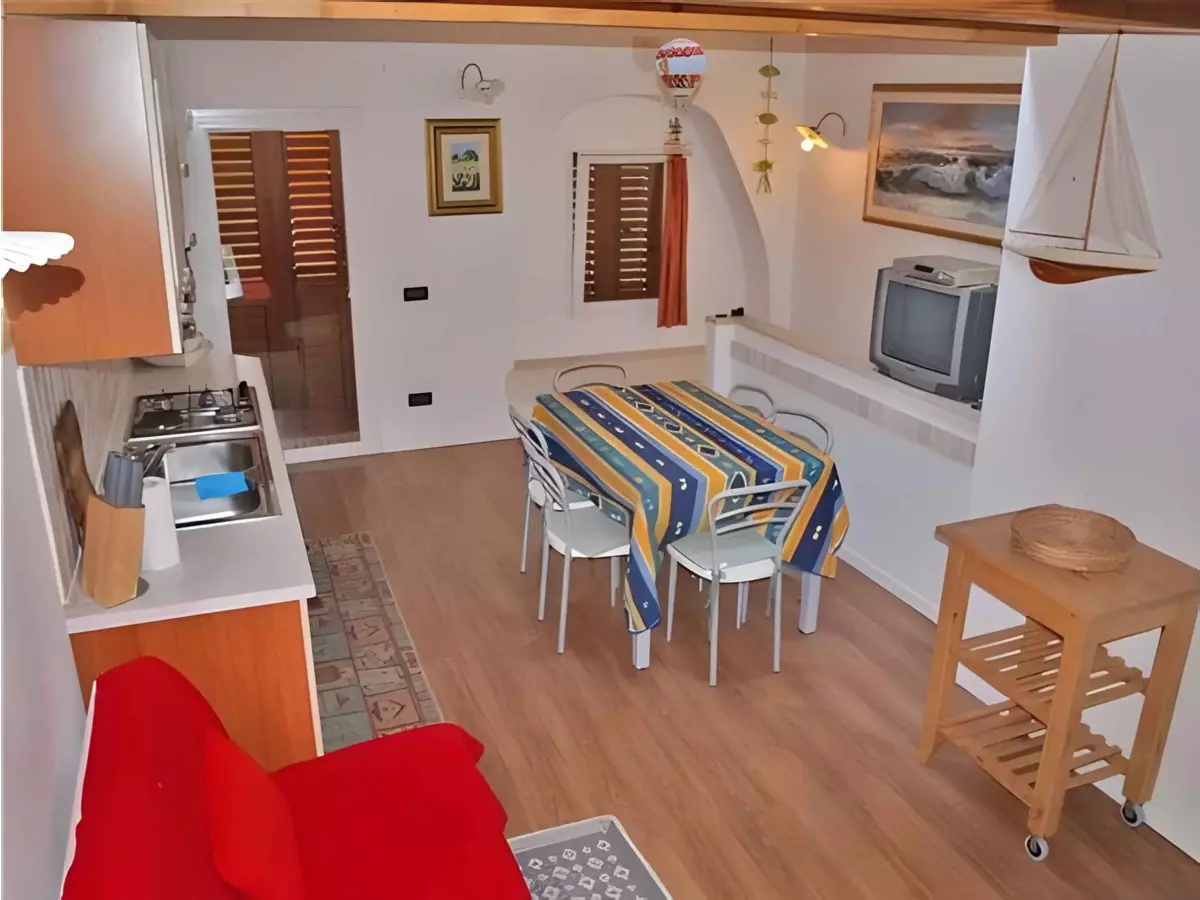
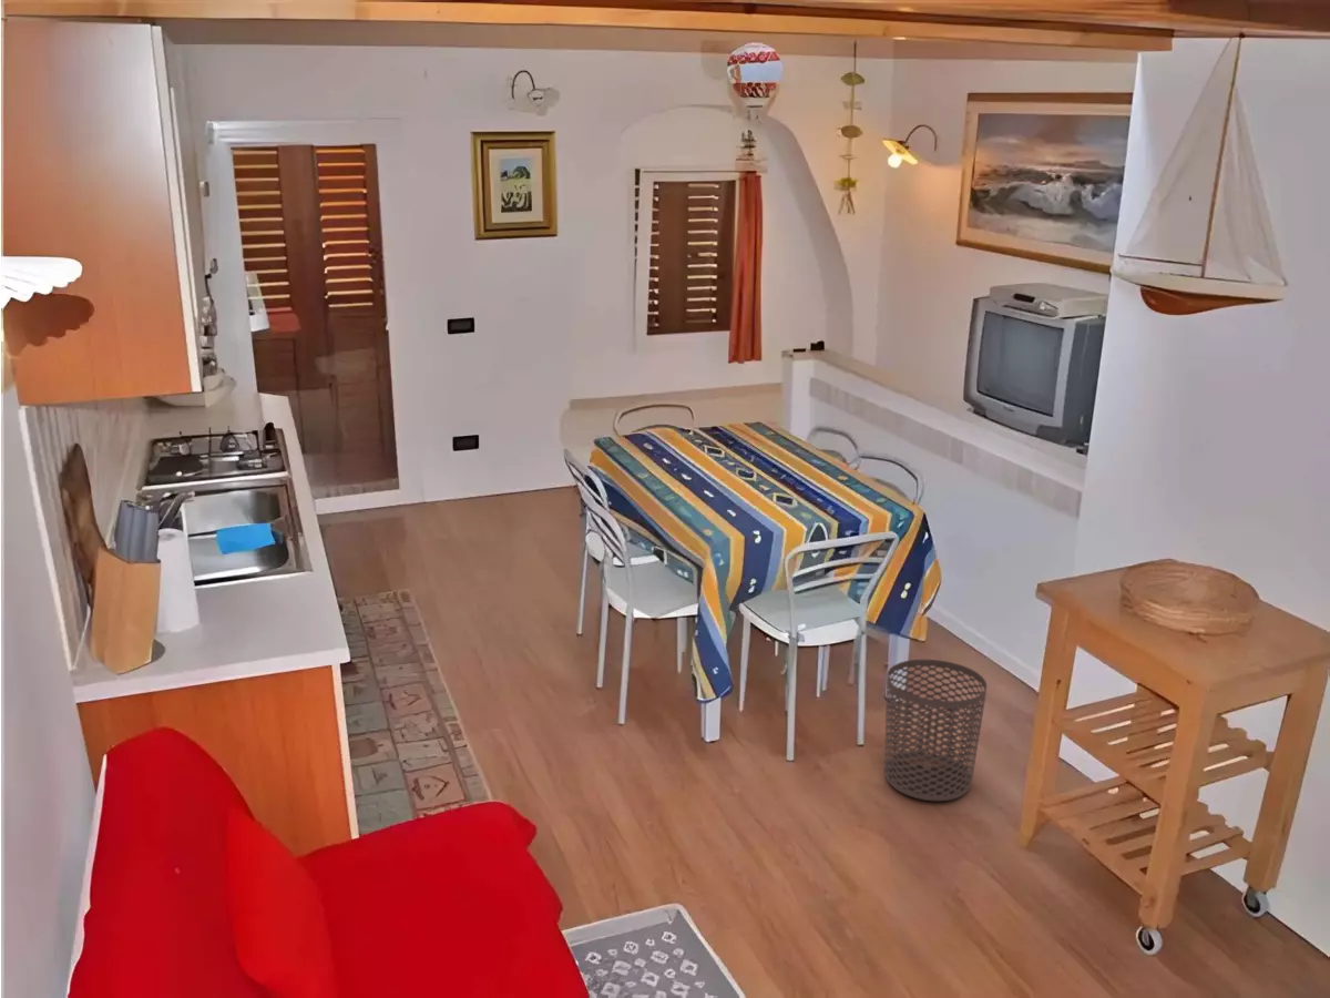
+ waste bin [883,659,988,802]
